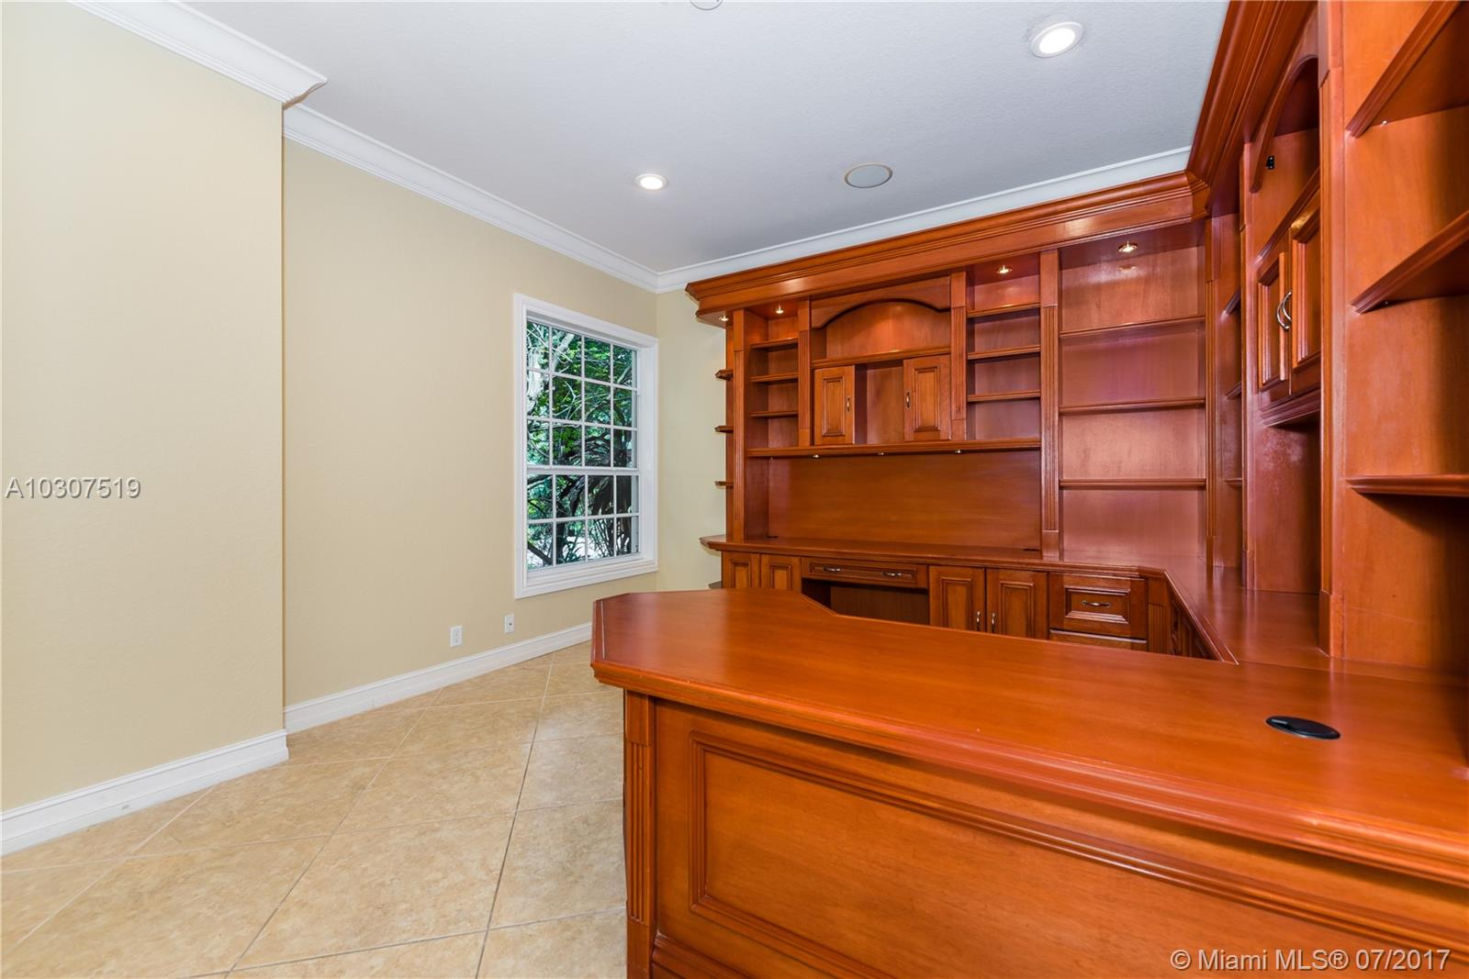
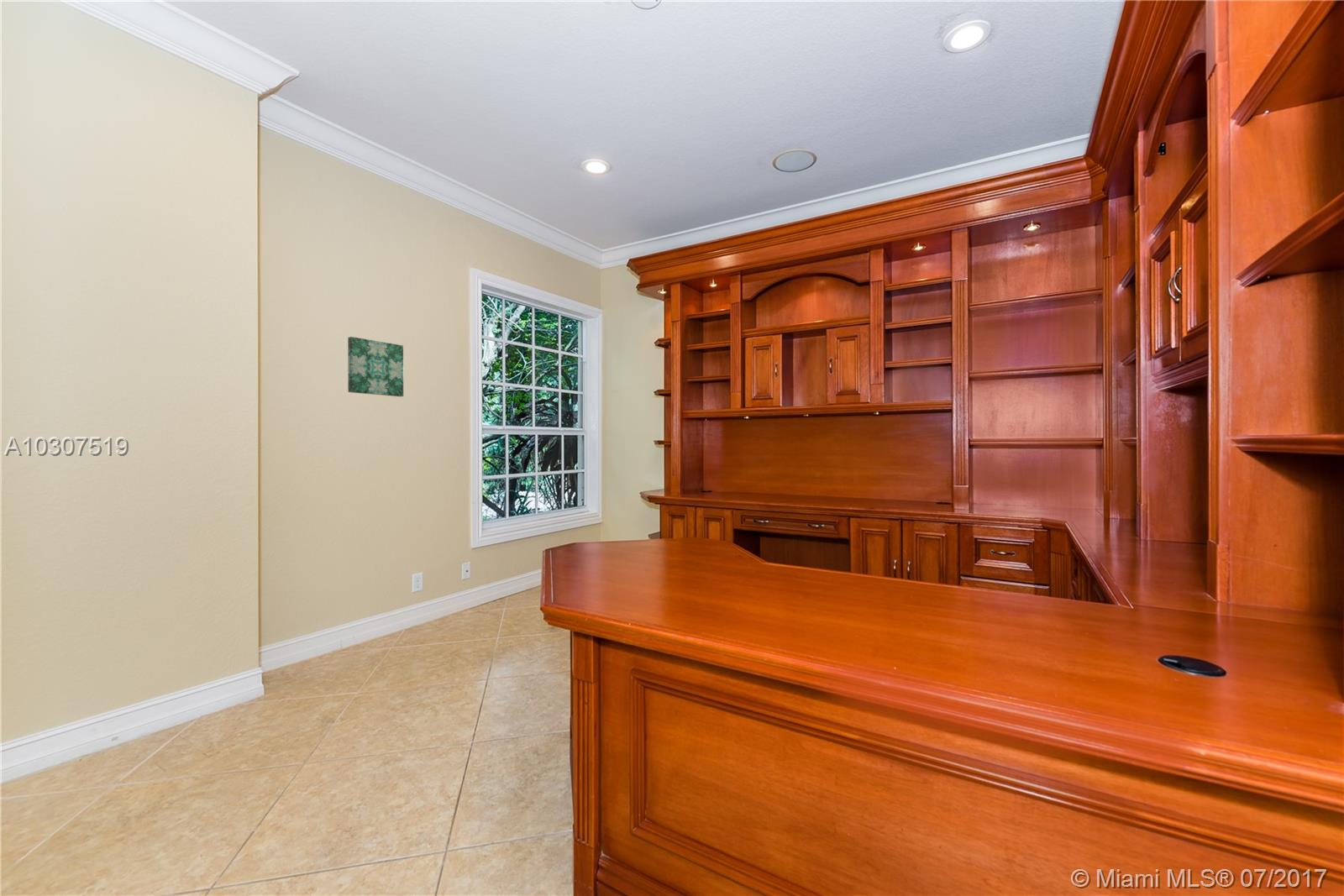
+ wall art [347,336,404,397]
